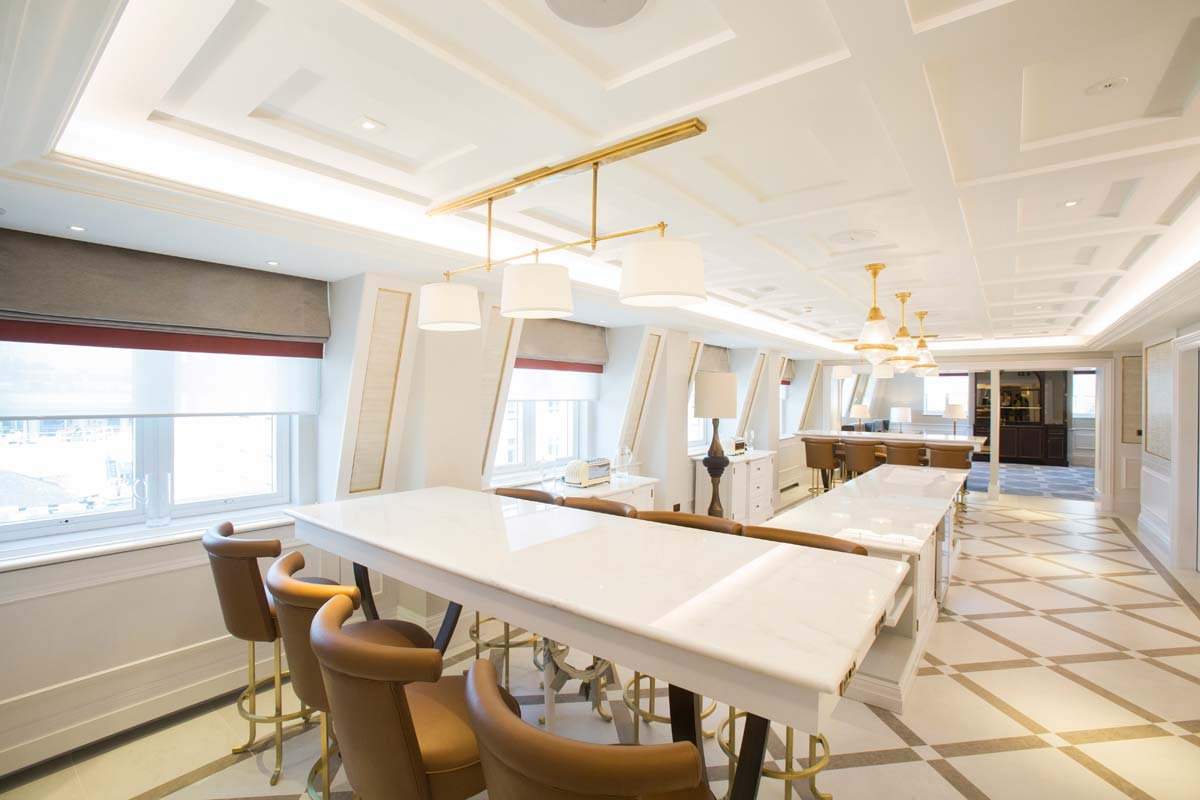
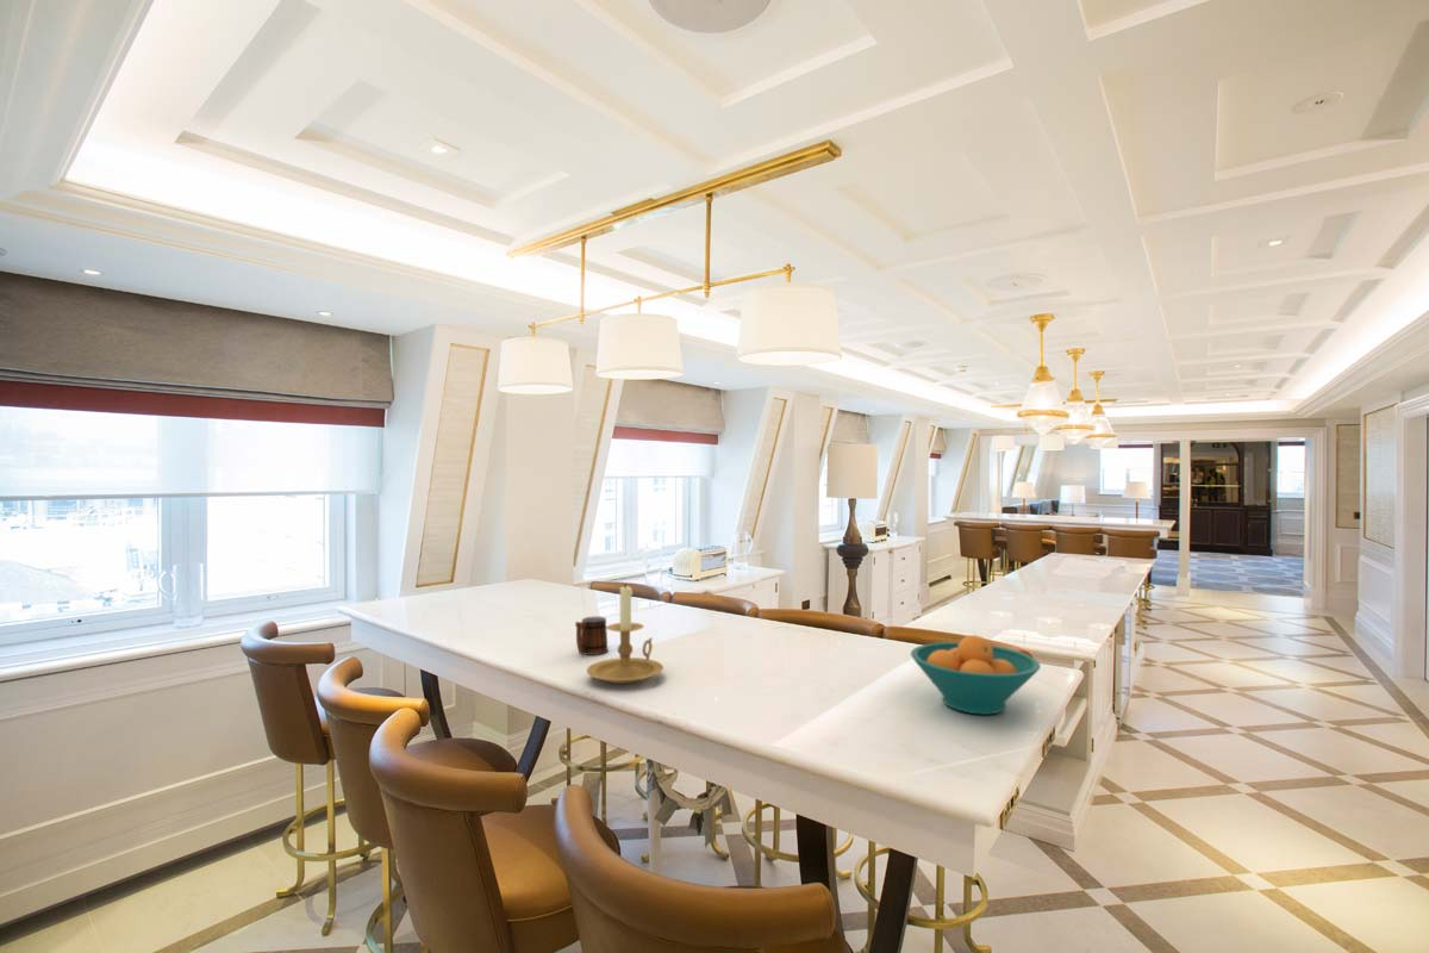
+ fruit bowl [910,634,1042,716]
+ candle holder [586,583,664,685]
+ mug [574,616,610,656]
